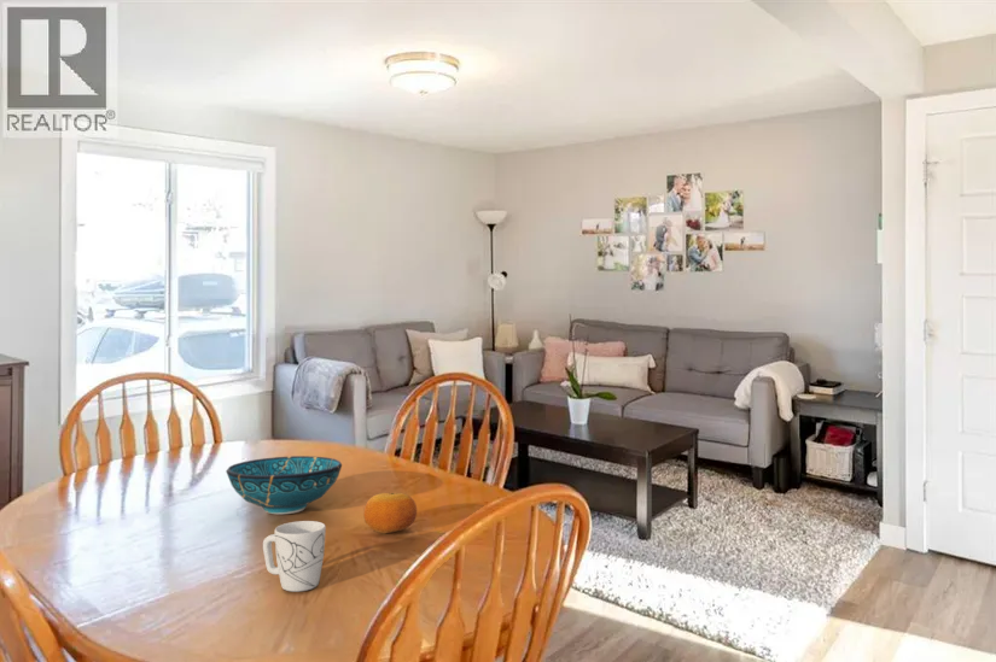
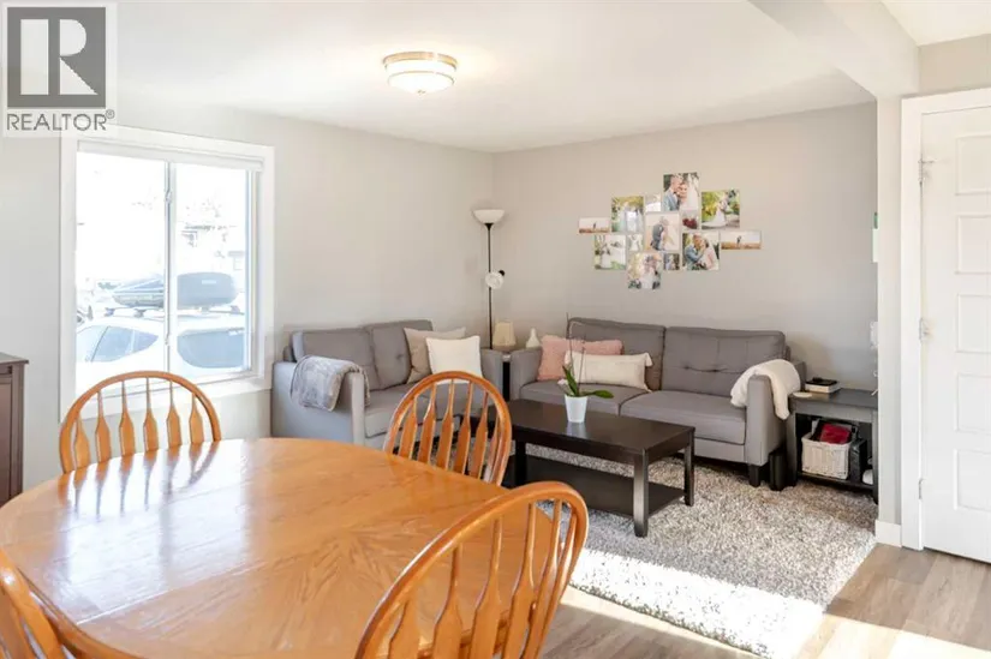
- fruit [362,492,418,534]
- decorative bowl [225,455,343,515]
- mug [262,520,327,593]
